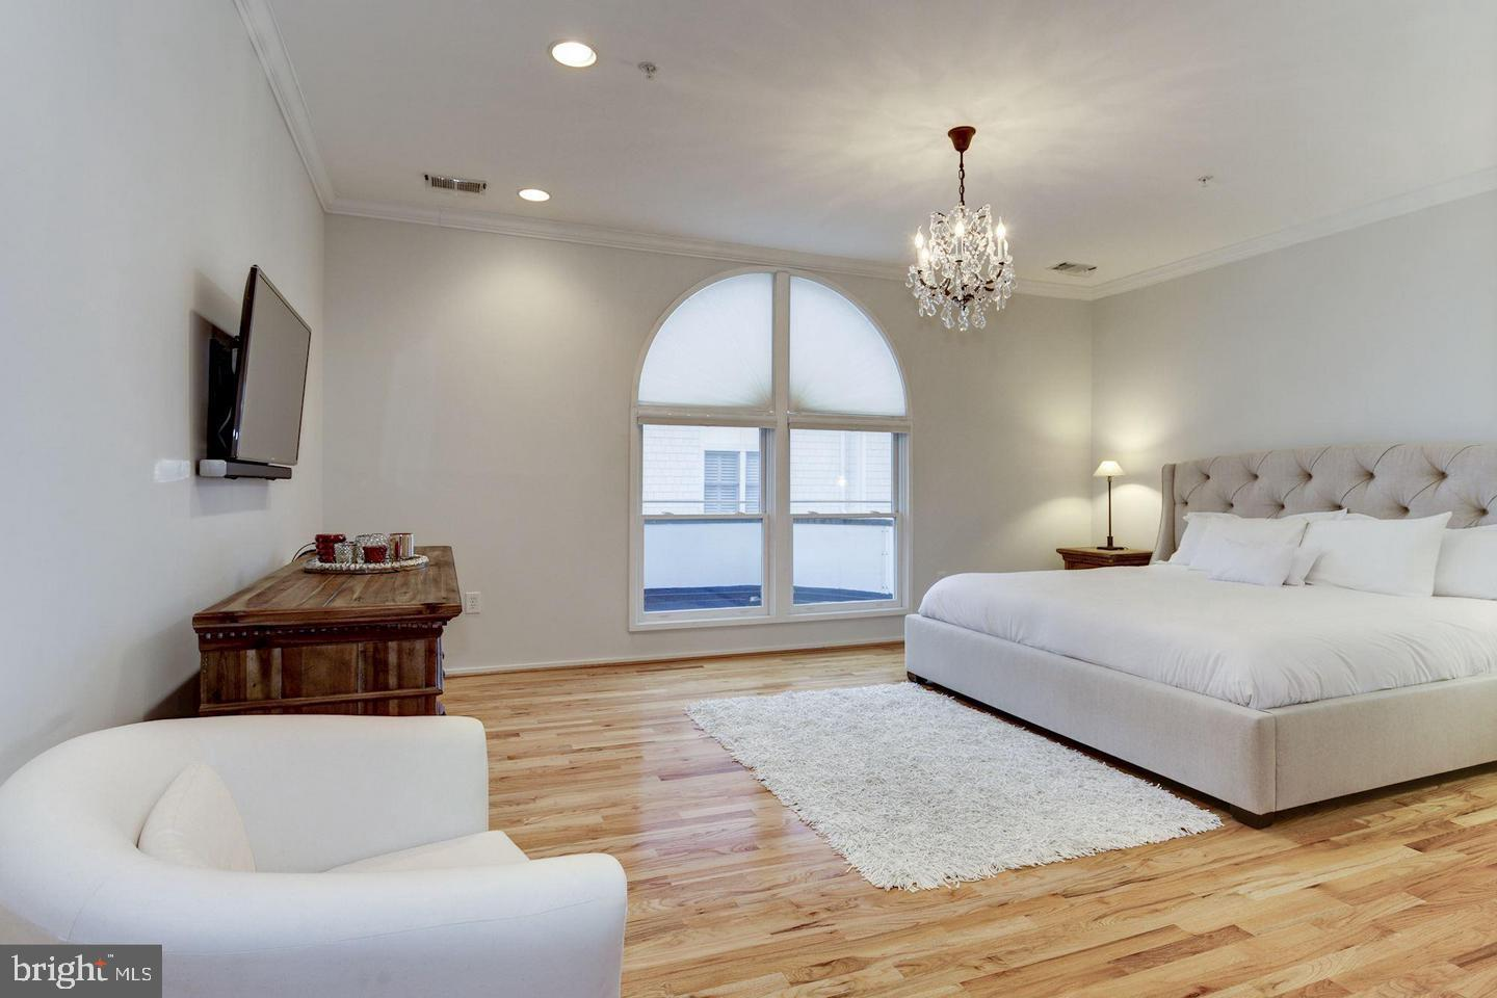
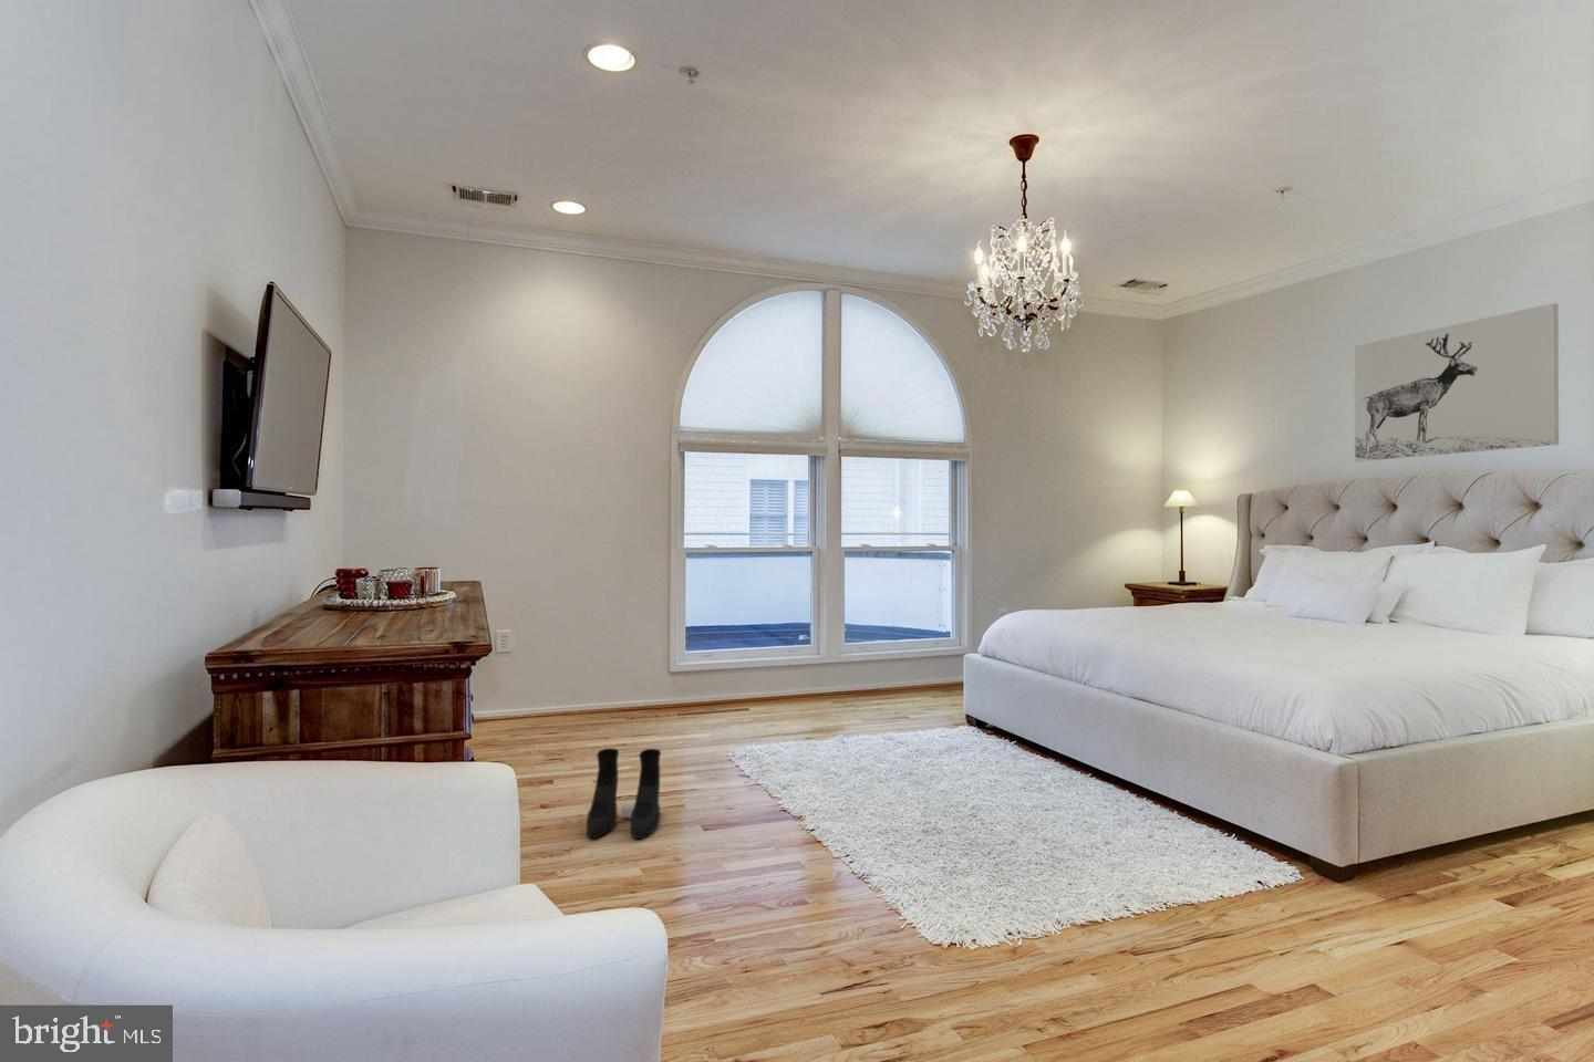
+ wall art [1353,302,1560,462]
+ boots [586,747,662,839]
